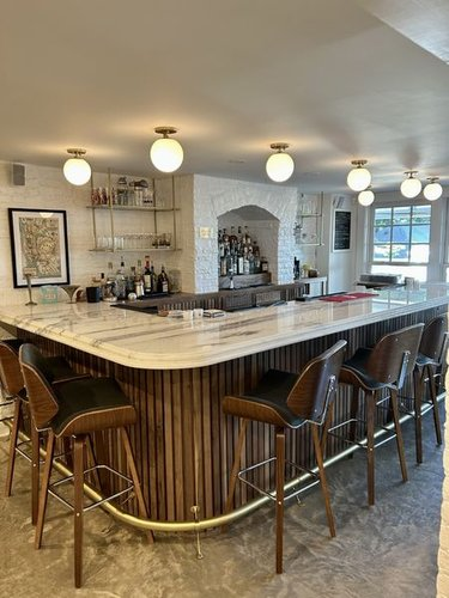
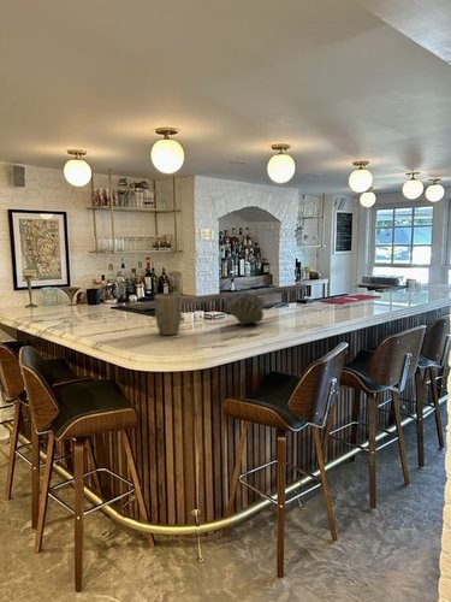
+ drum [227,291,266,327]
+ plant pot [154,293,183,336]
